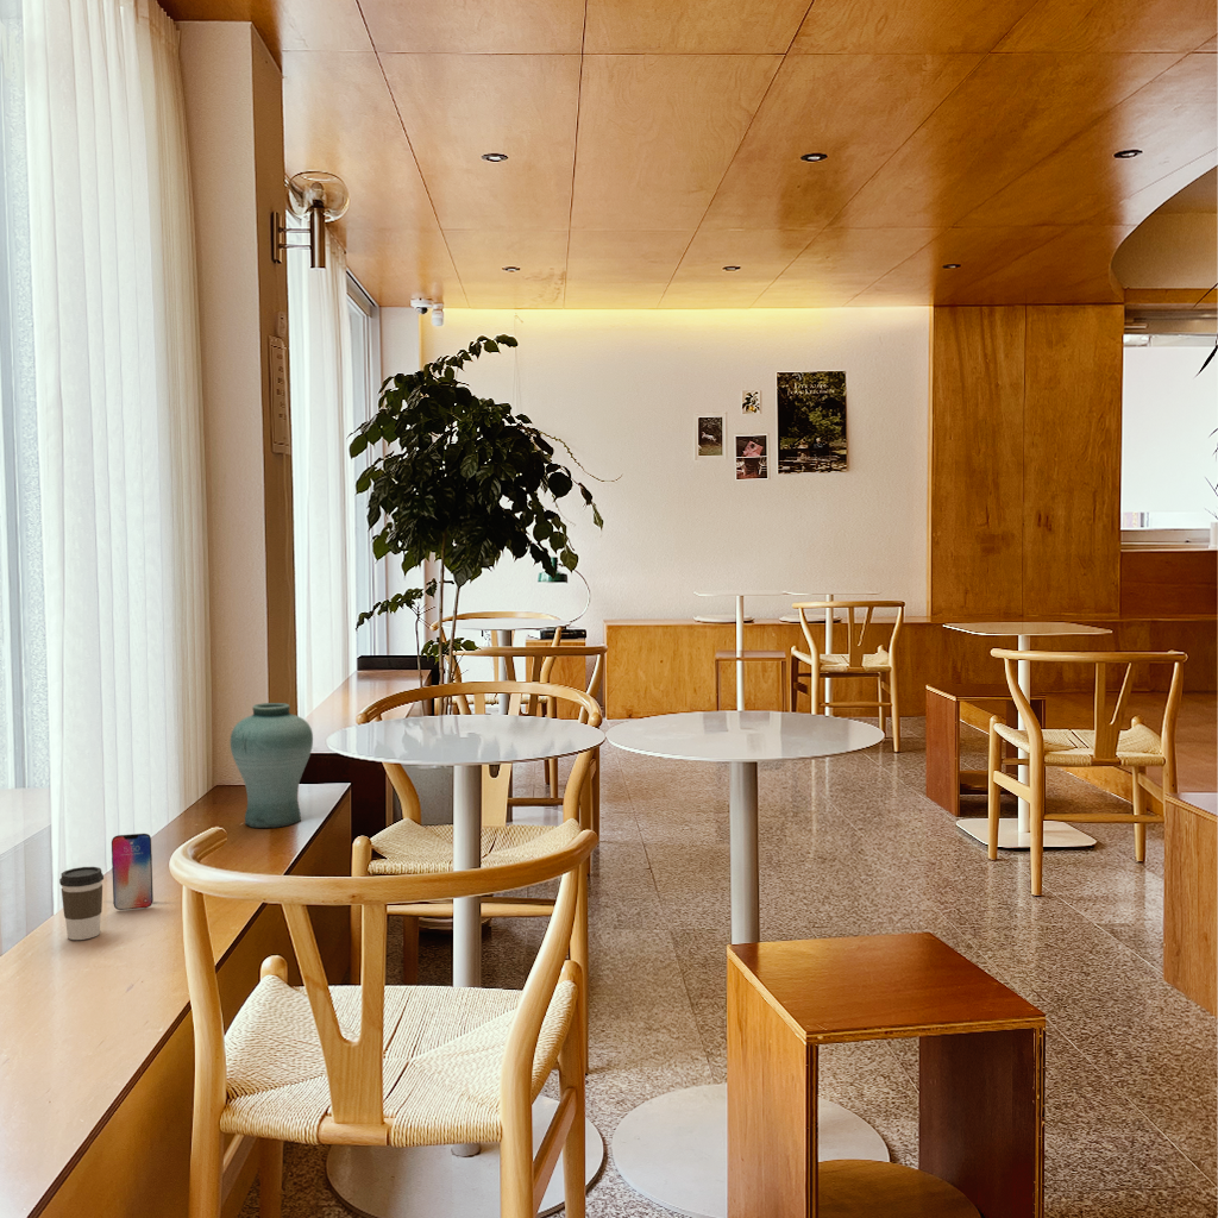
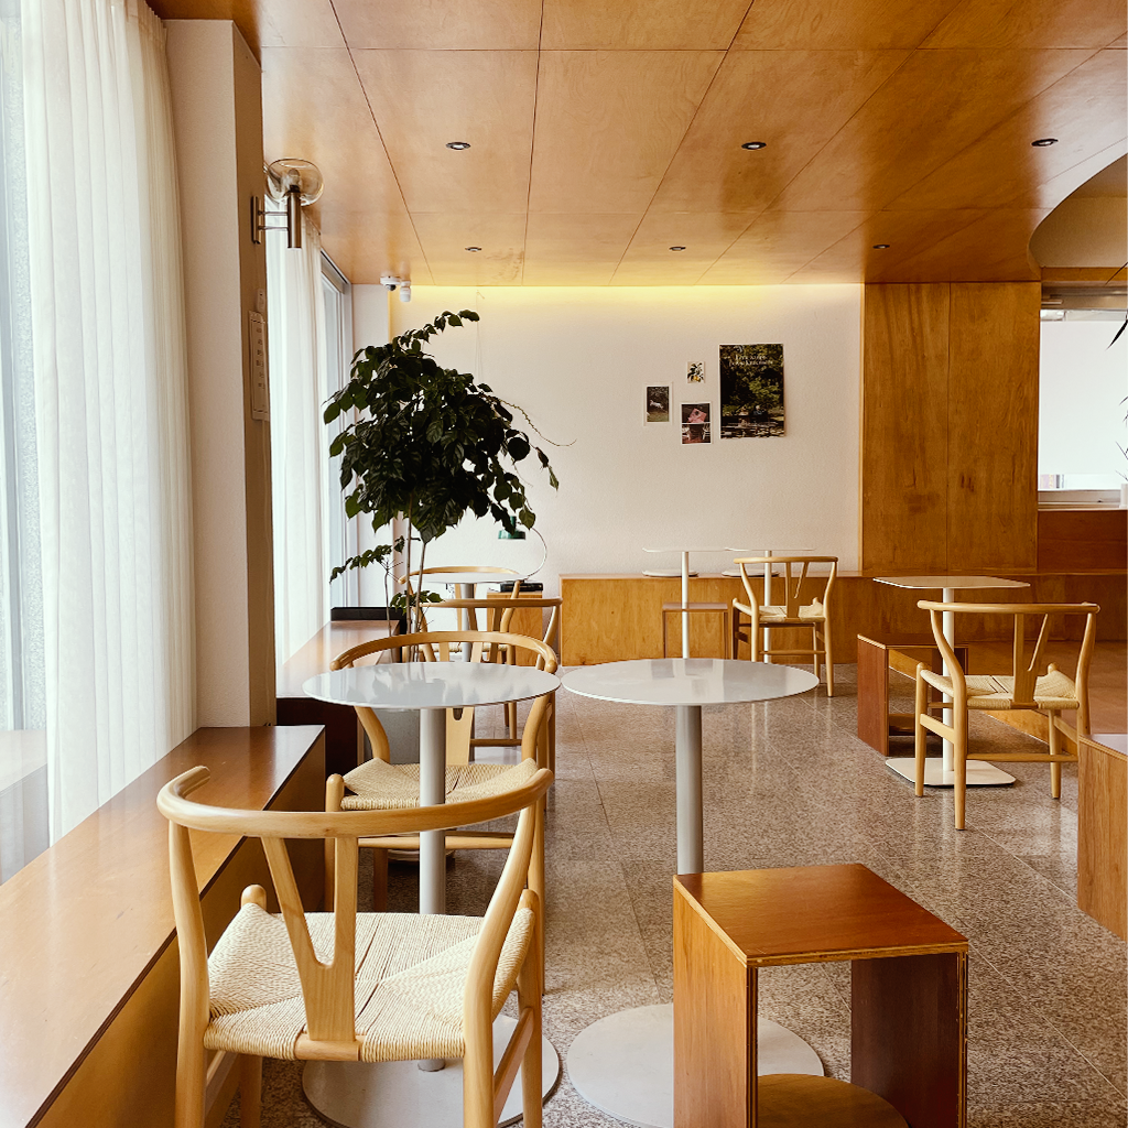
- smartphone [111,833,155,911]
- coffee cup [58,866,105,941]
- vase [230,702,314,829]
